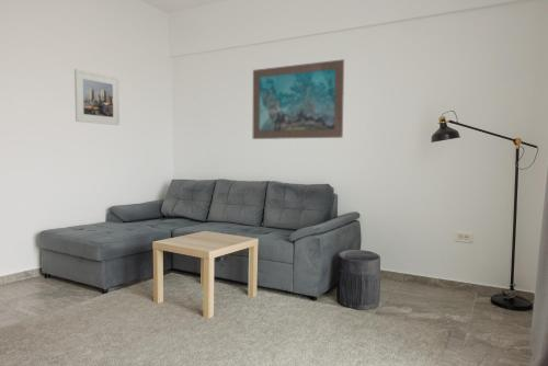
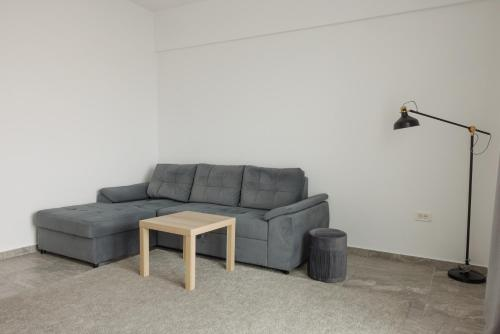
- wall art [252,58,345,140]
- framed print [73,68,121,126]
